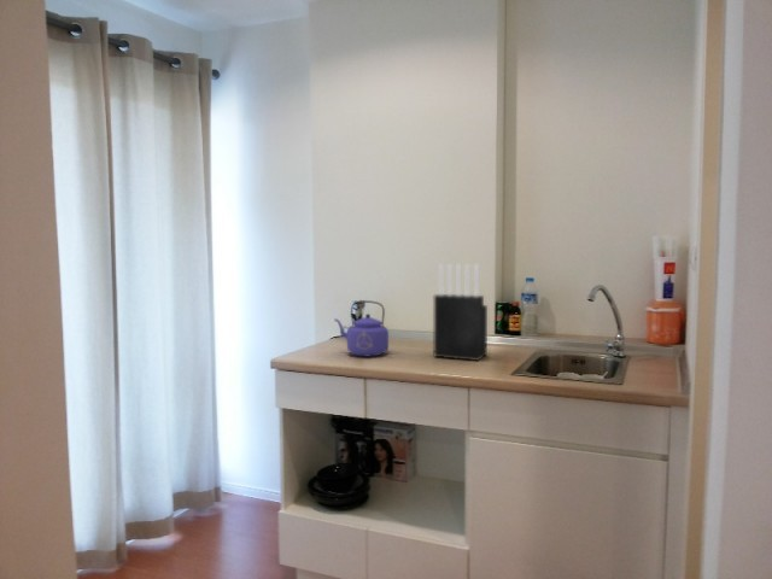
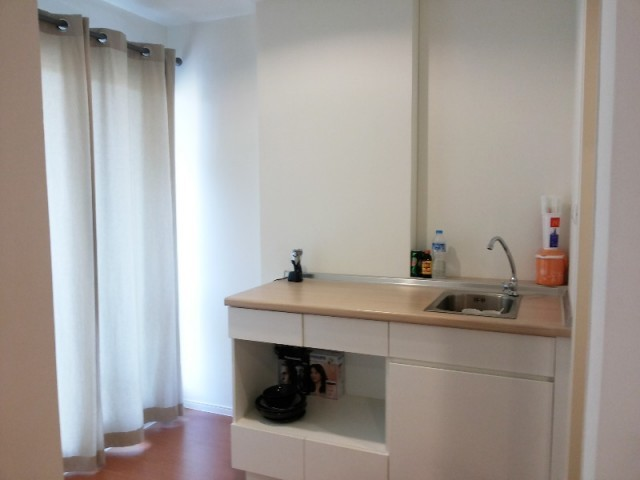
- kettle [333,299,390,357]
- knife block [433,263,489,362]
